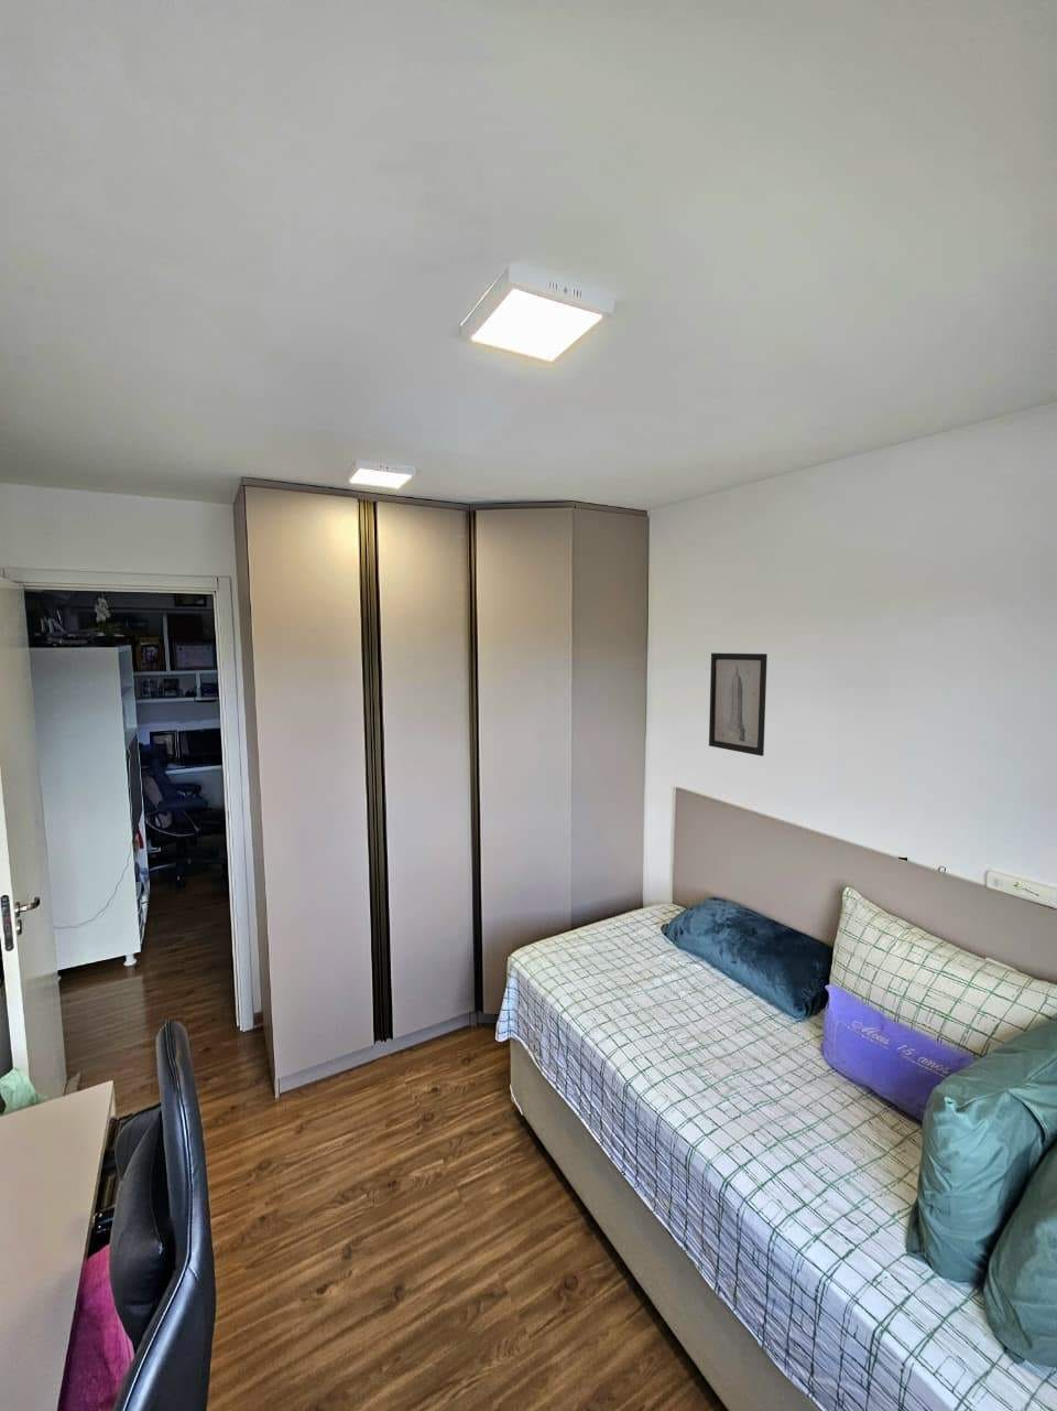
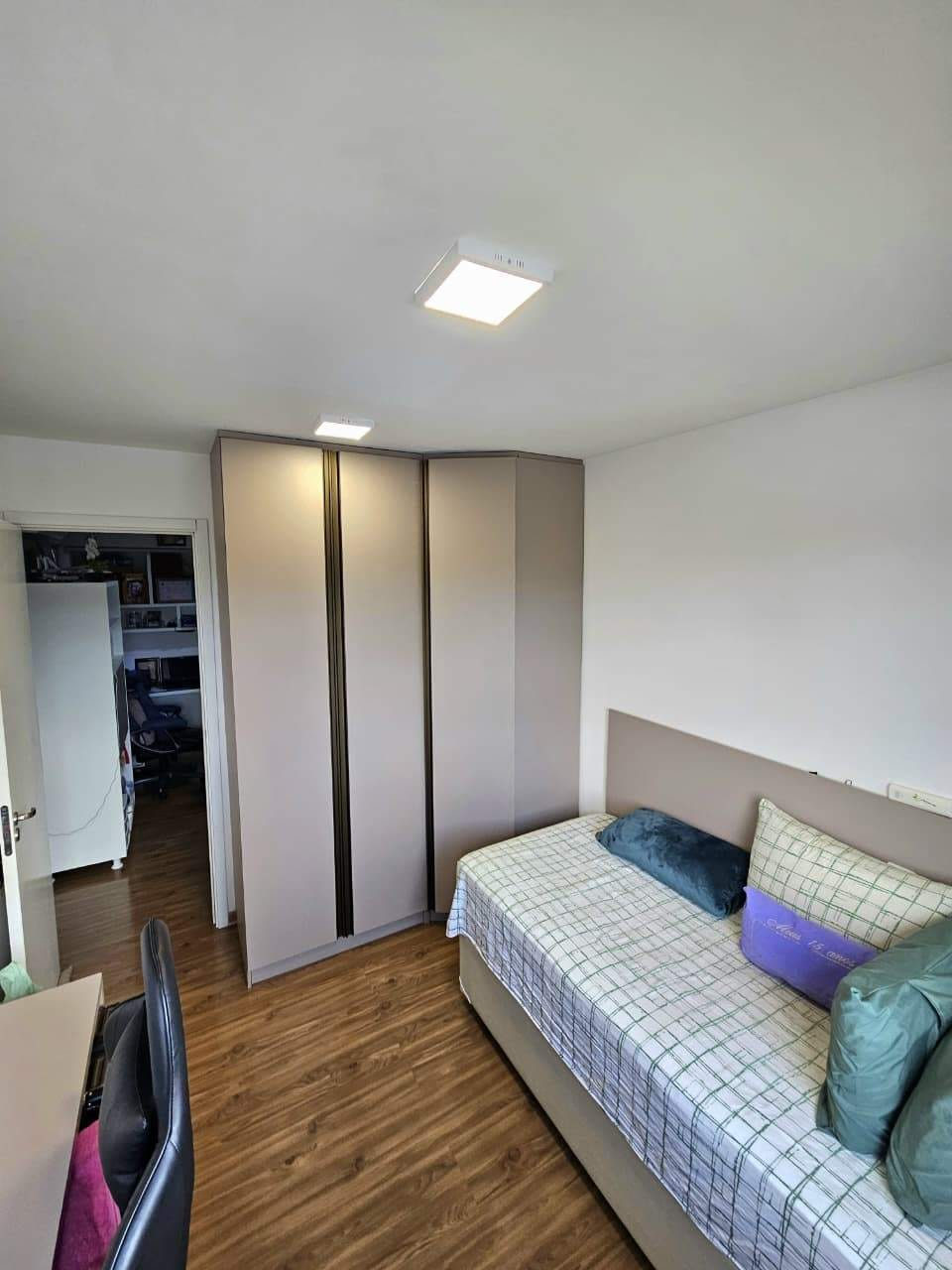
- wall art [708,651,768,758]
